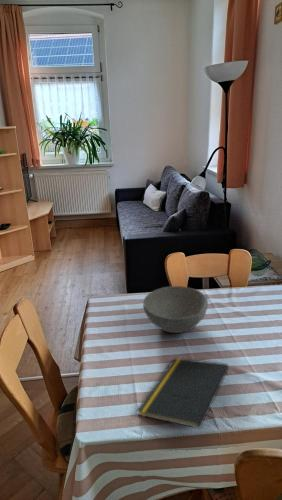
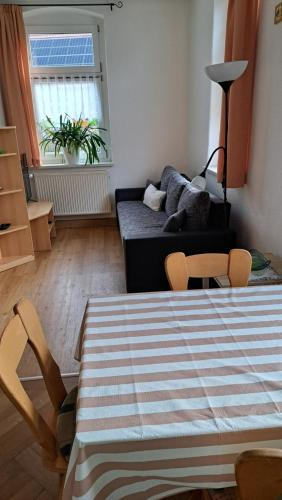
- notepad [136,357,230,430]
- bowl [142,285,209,334]
